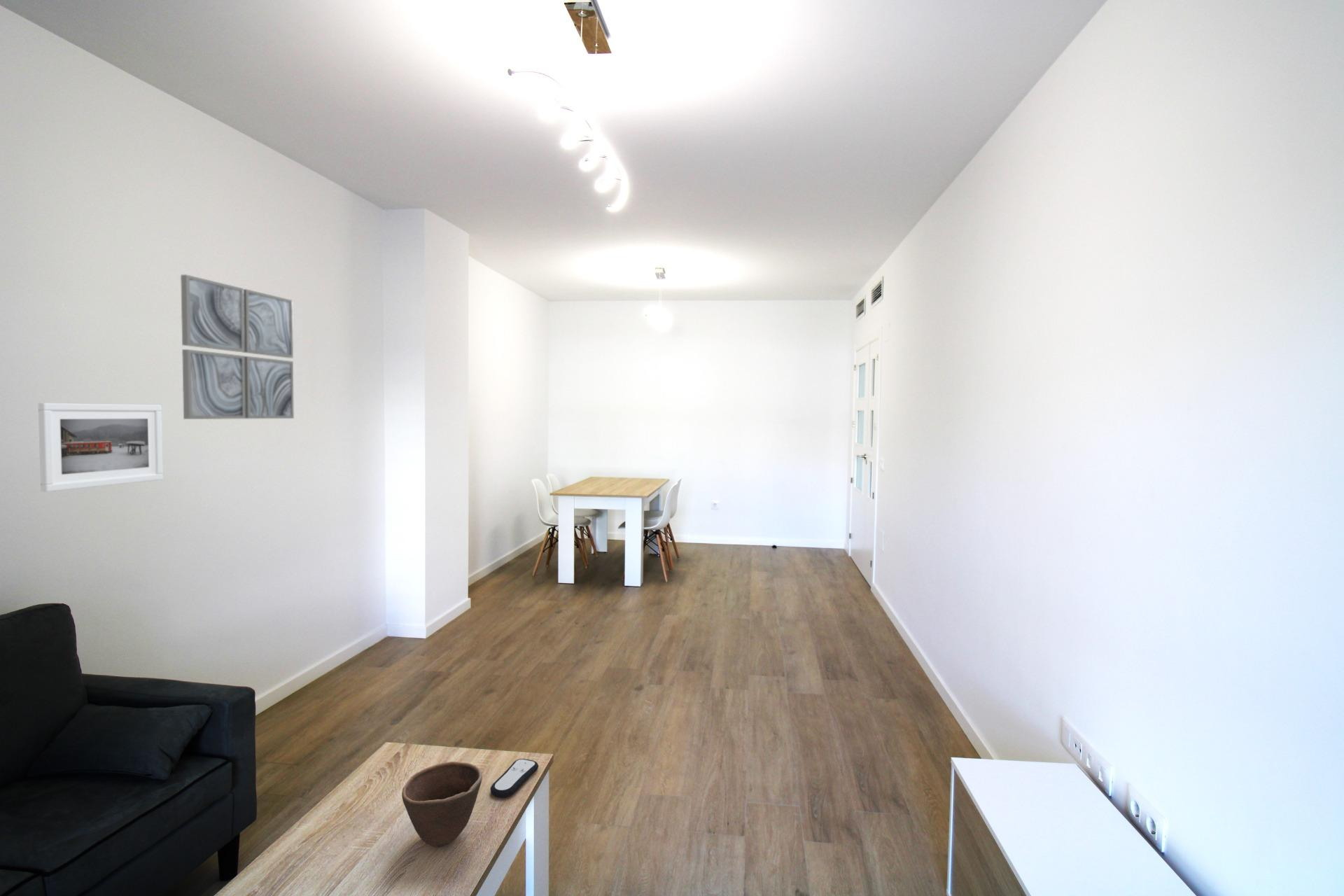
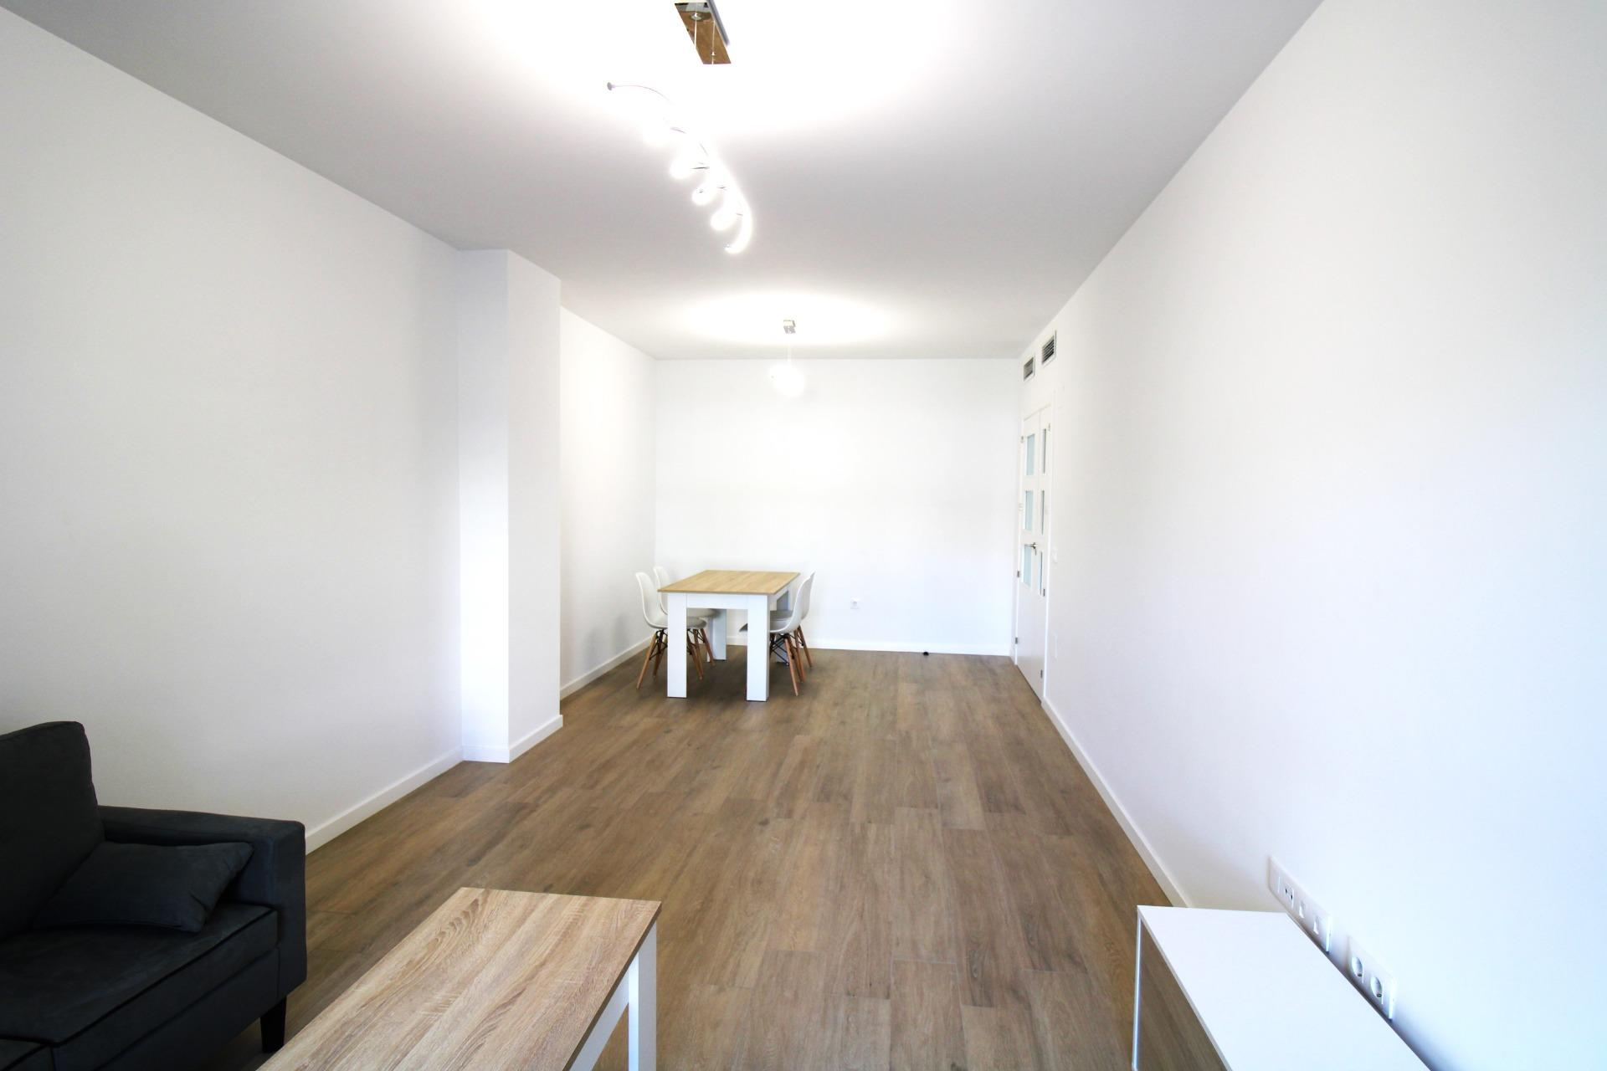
- wall art [180,274,295,420]
- bowl [401,761,483,848]
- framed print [38,402,164,493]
- remote control [490,758,539,798]
